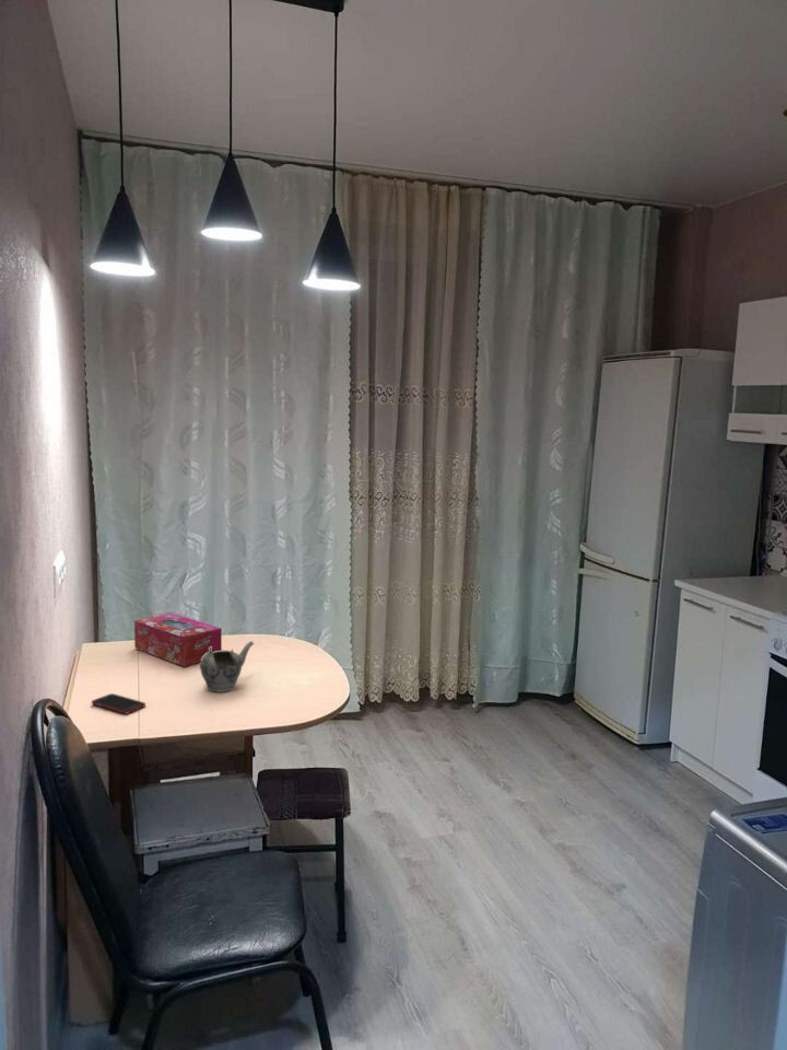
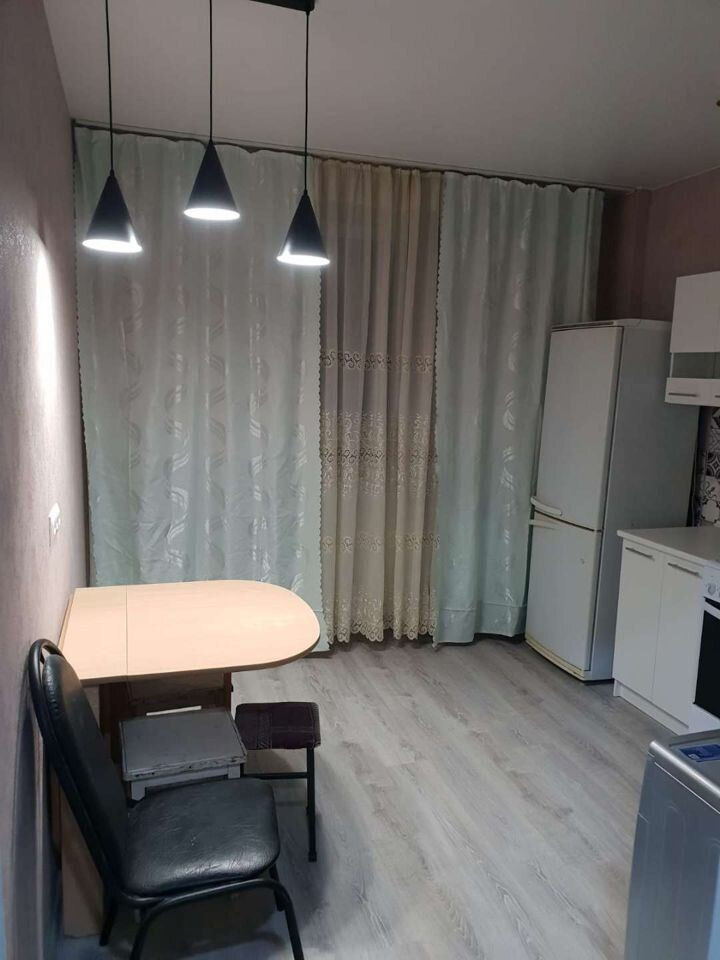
- teapot [199,640,255,692]
- tissue box [133,612,223,667]
- cell phone [91,692,146,715]
